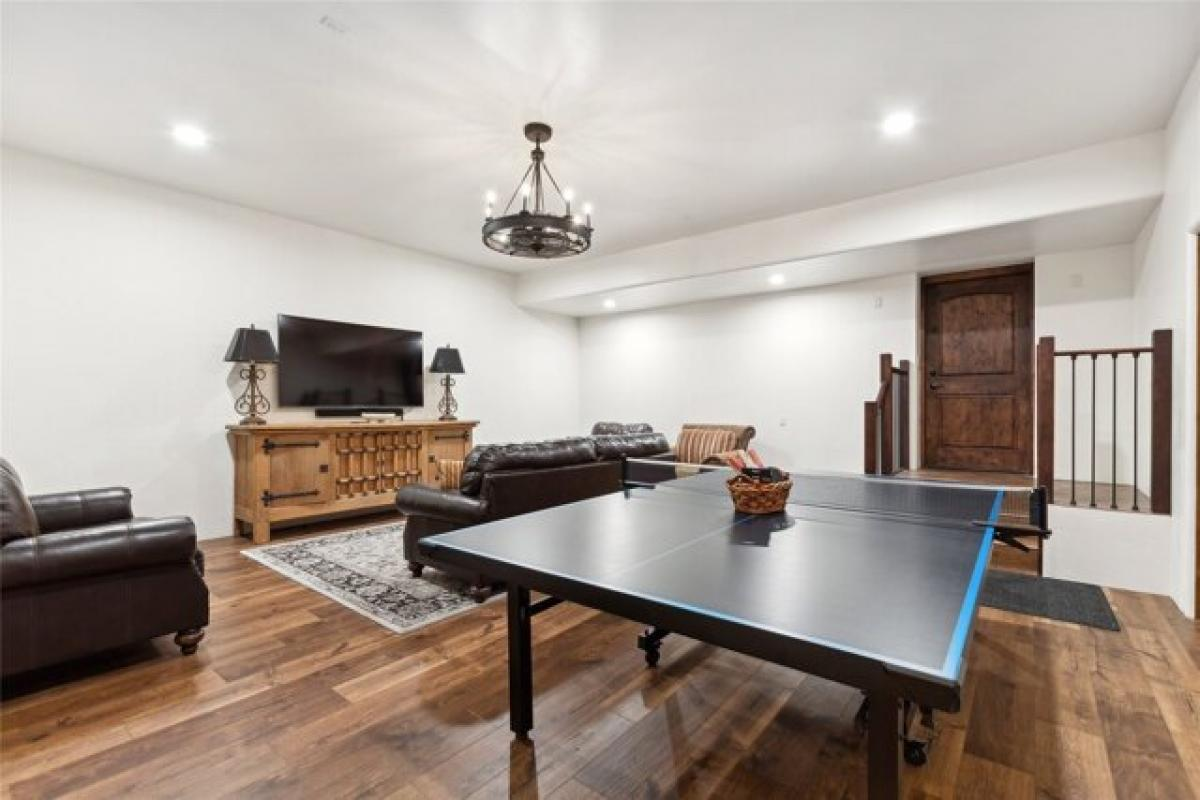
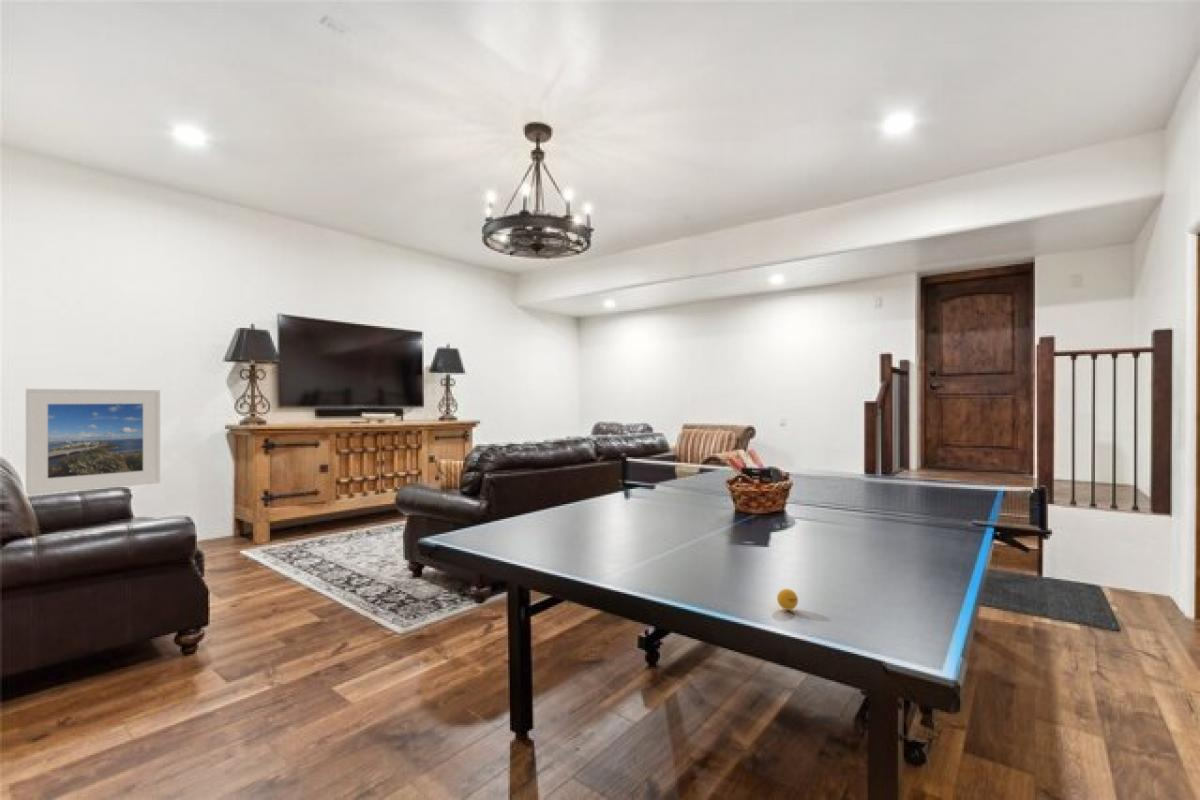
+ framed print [25,388,161,496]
+ ping-pong ball [776,588,799,611]
